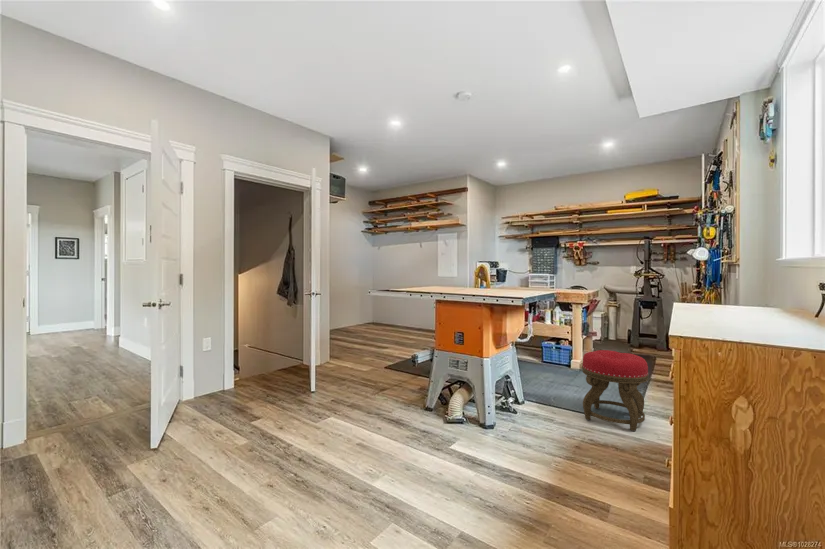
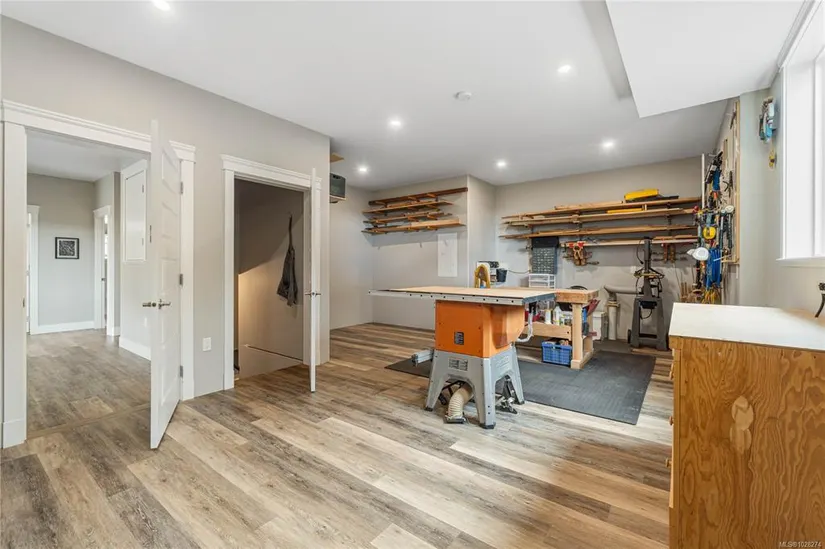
- stool [581,349,649,432]
